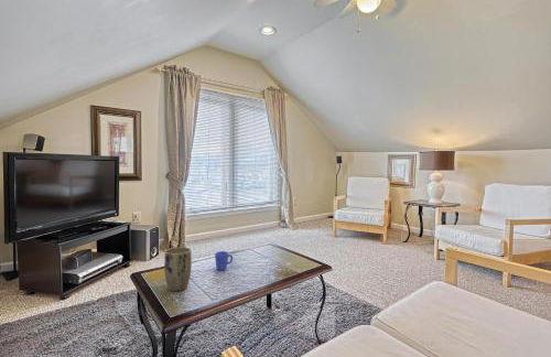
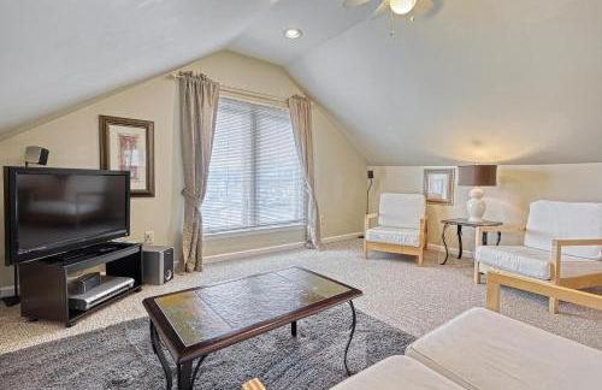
- plant pot [163,246,193,292]
- mug [214,250,234,271]
